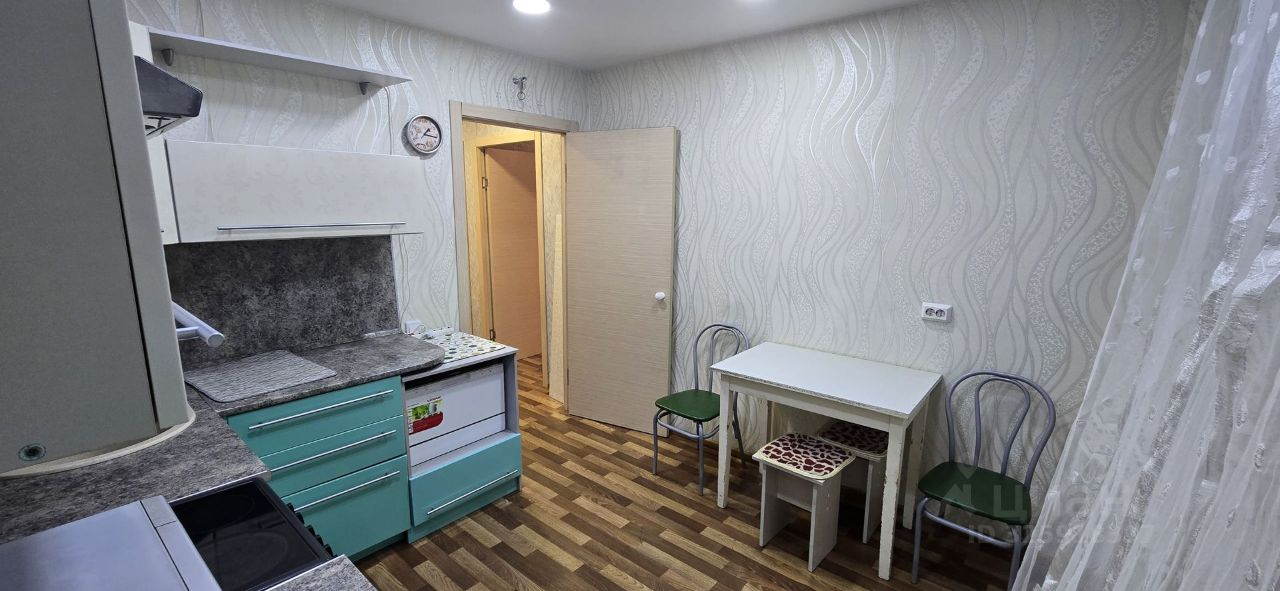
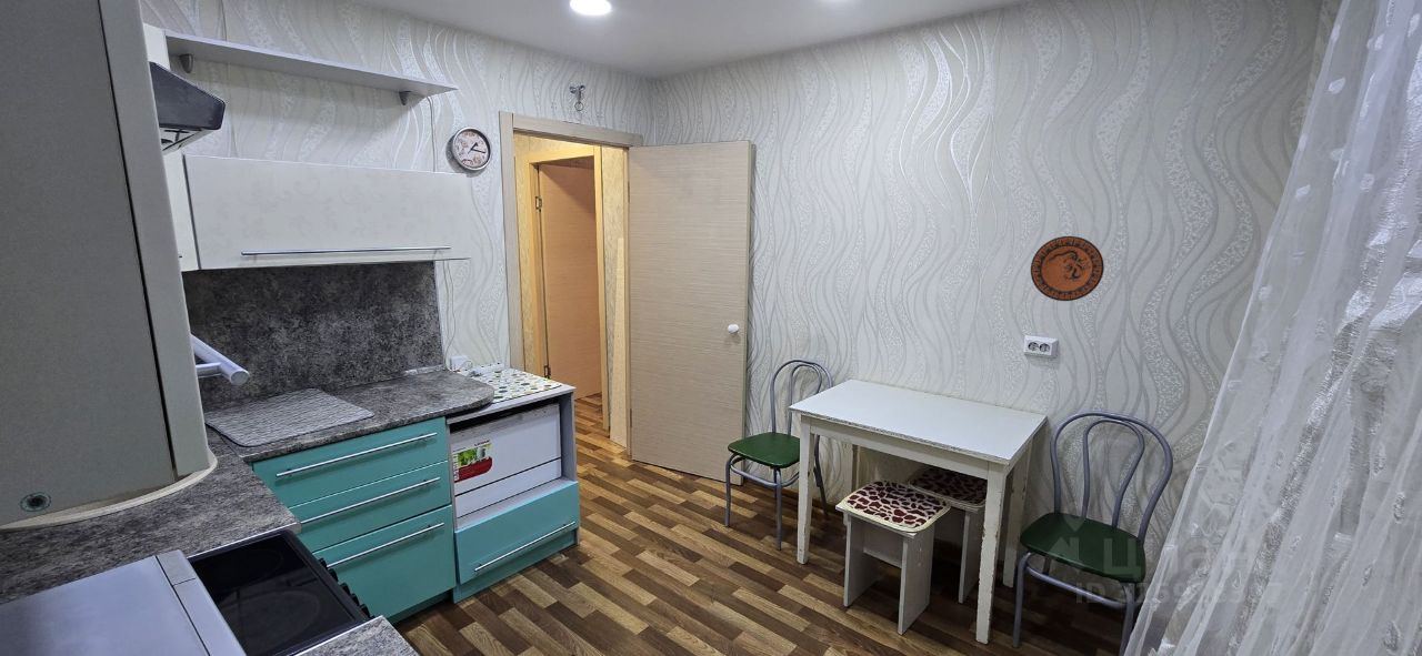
+ decorative plate [1030,235,1105,302]
